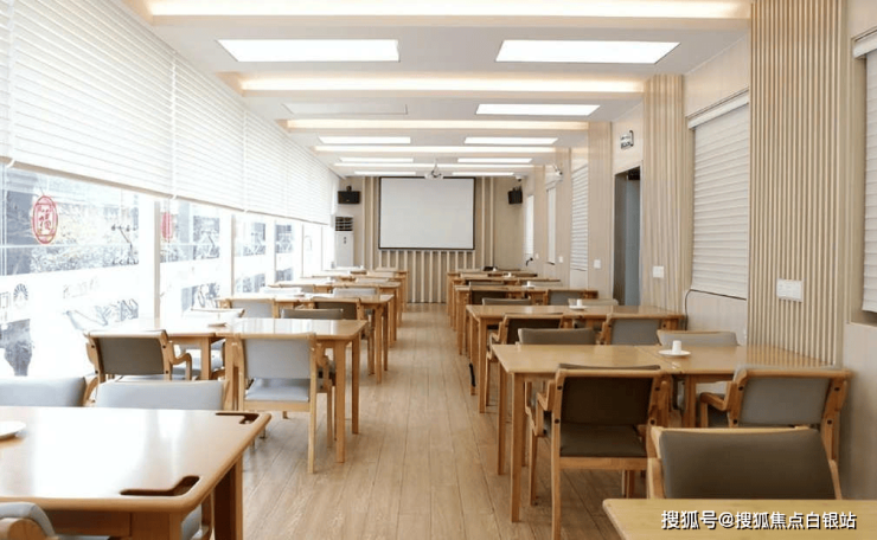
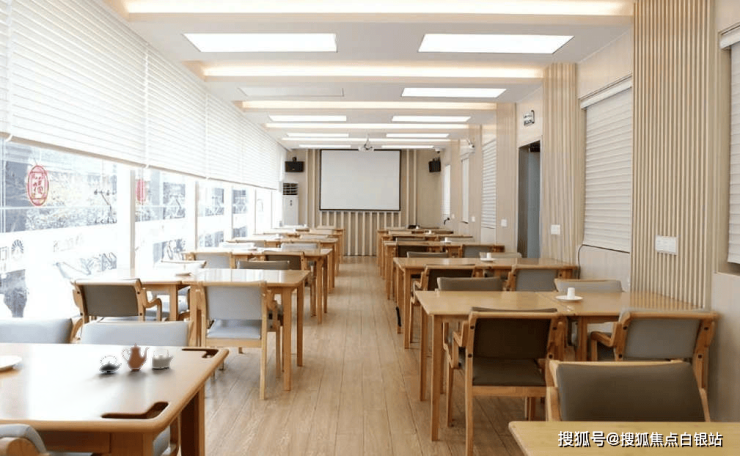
+ teapot [98,343,175,374]
